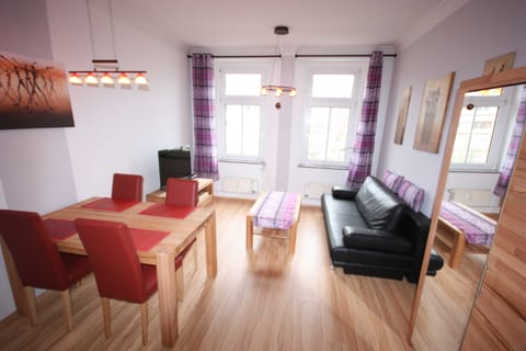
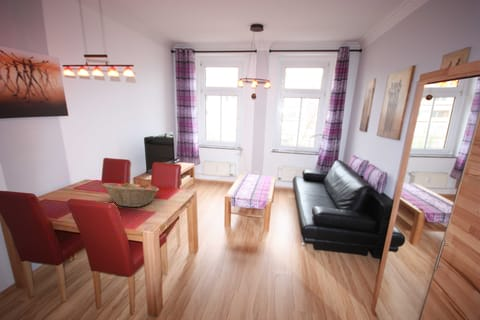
+ fruit basket [101,180,160,208]
